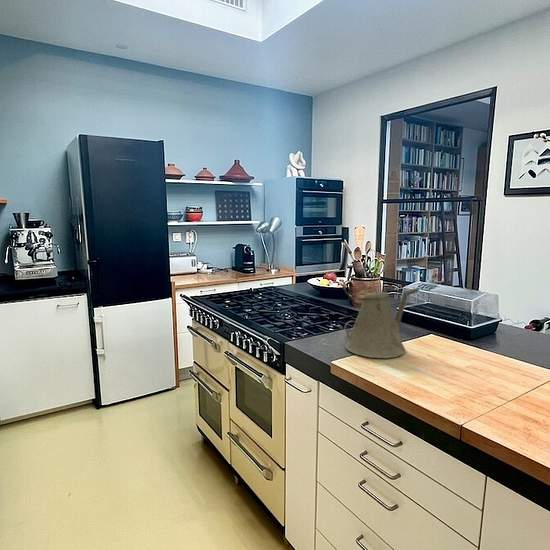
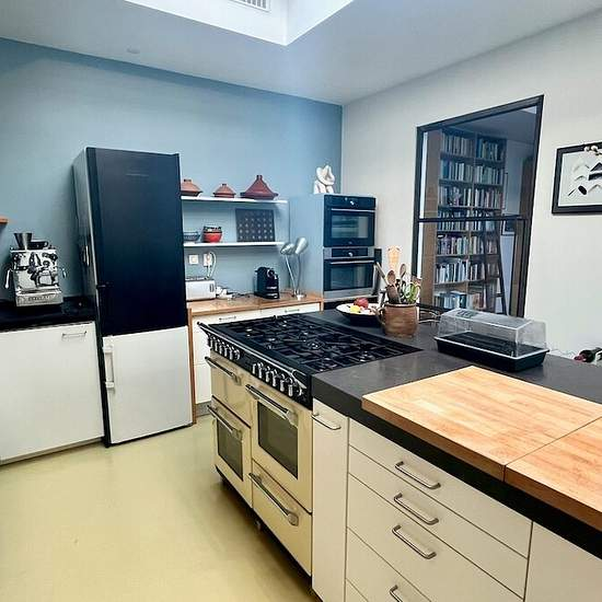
- kettle [344,271,420,359]
